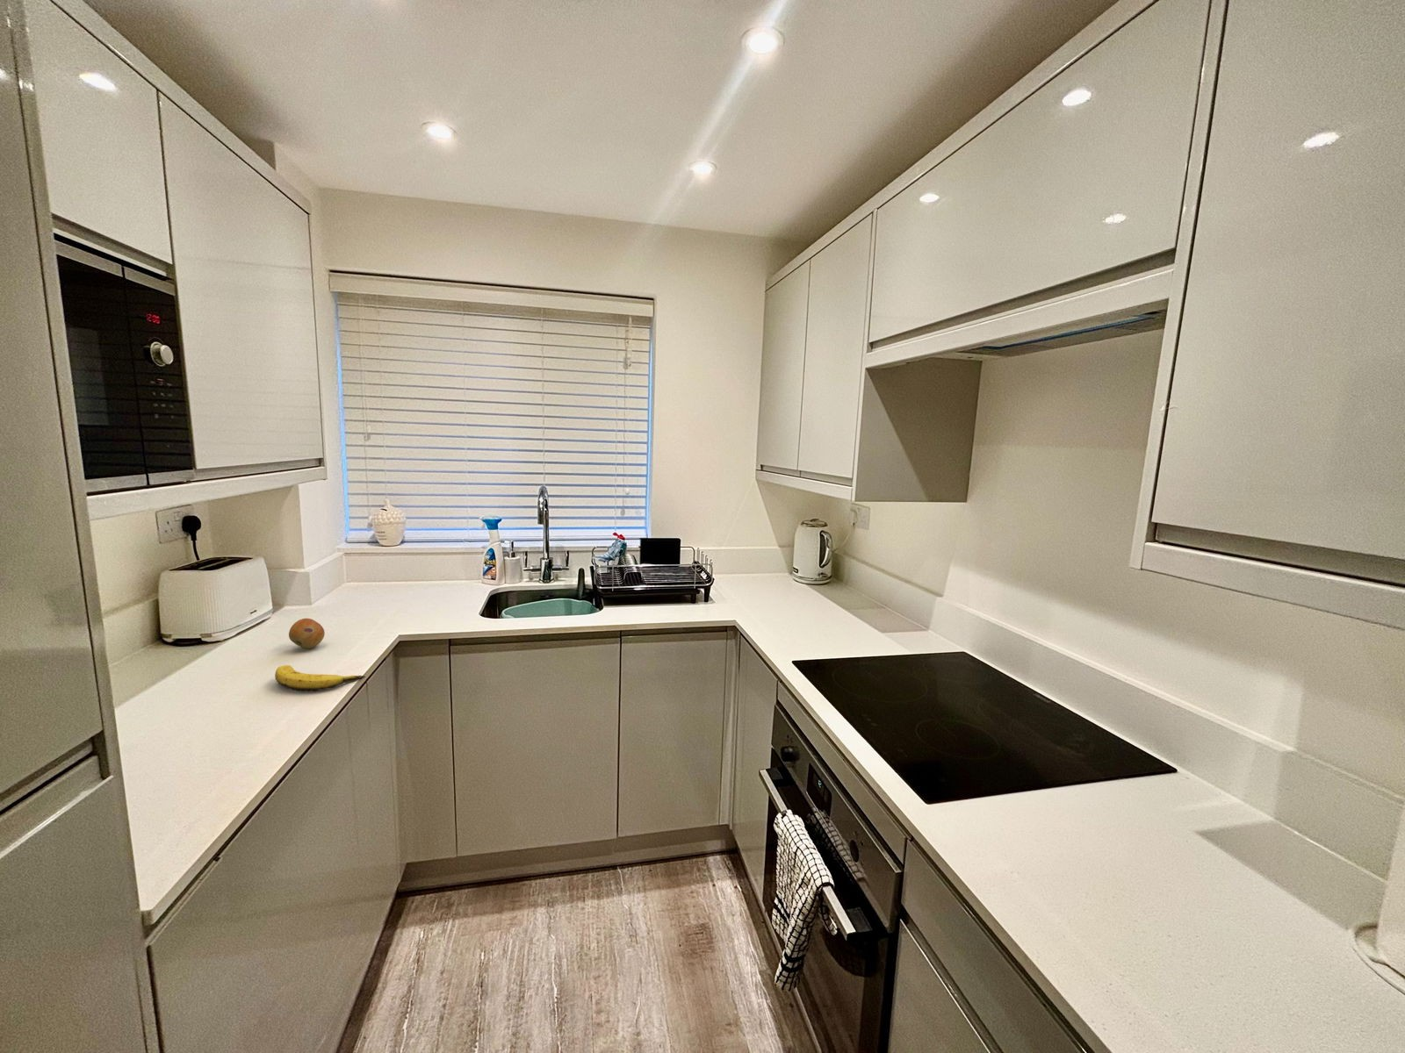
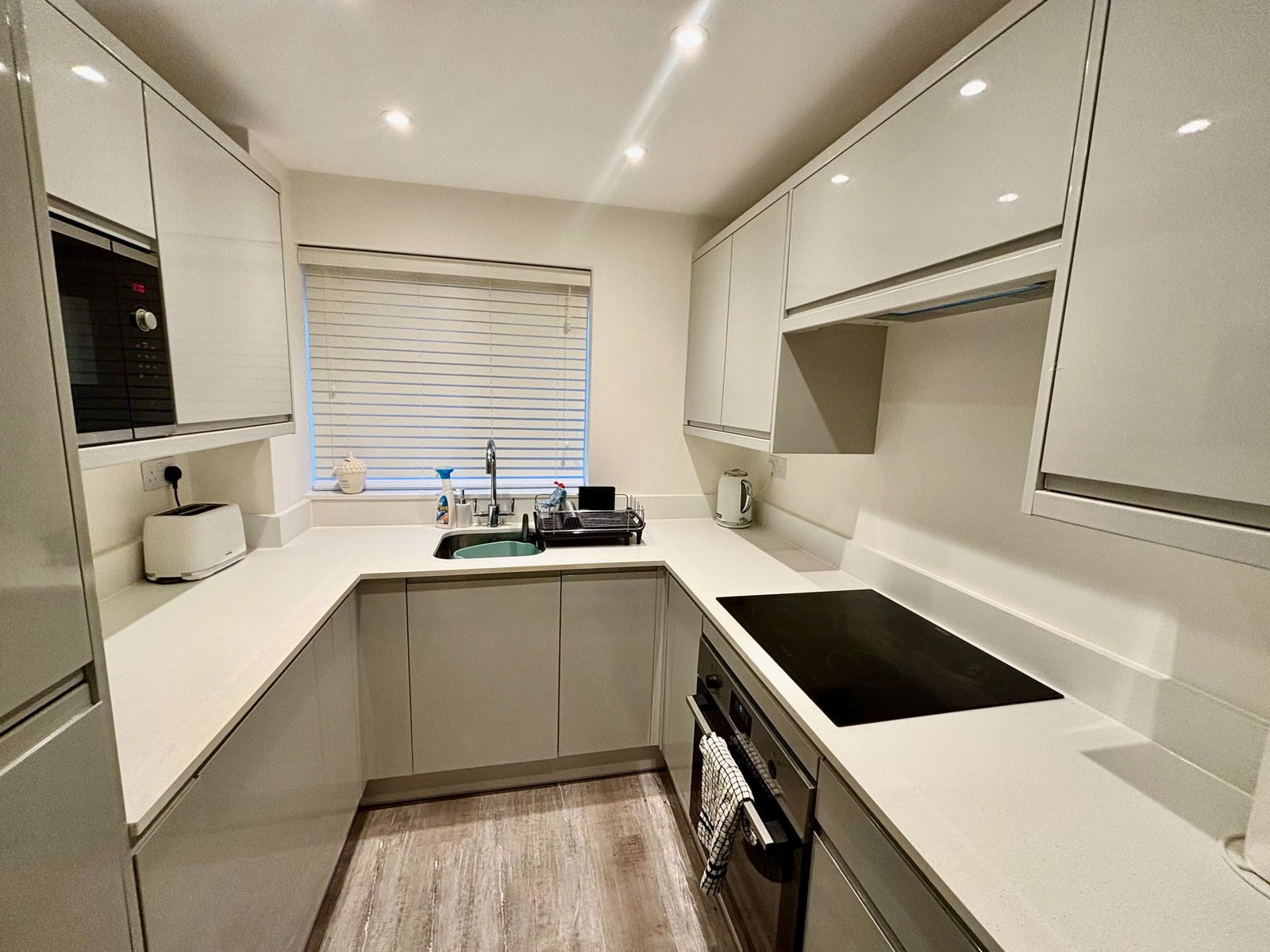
- banana [274,665,365,692]
- fruit [288,618,325,649]
